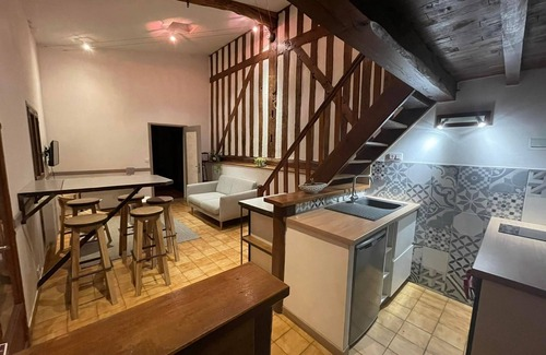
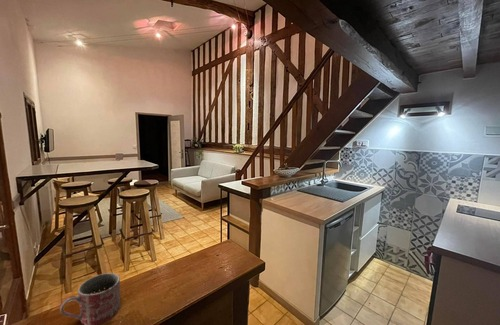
+ mug [59,272,122,325]
